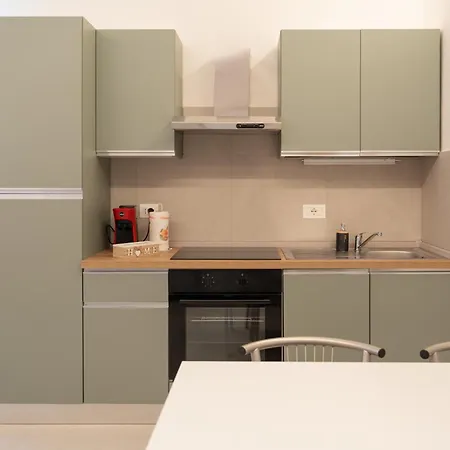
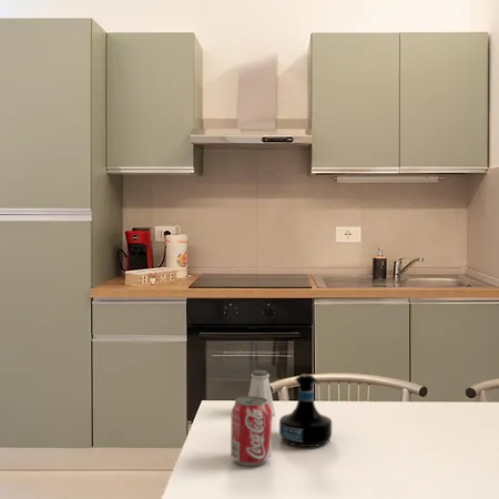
+ beverage can [230,395,273,467]
+ tequila bottle [278,373,333,448]
+ saltshaker [247,369,276,416]
